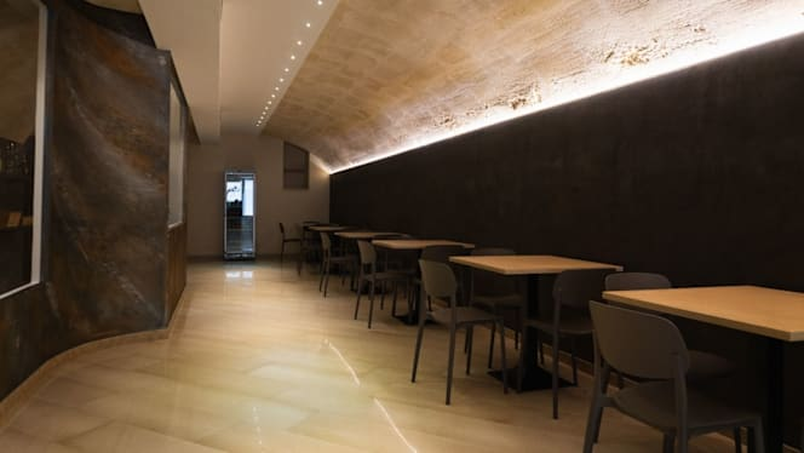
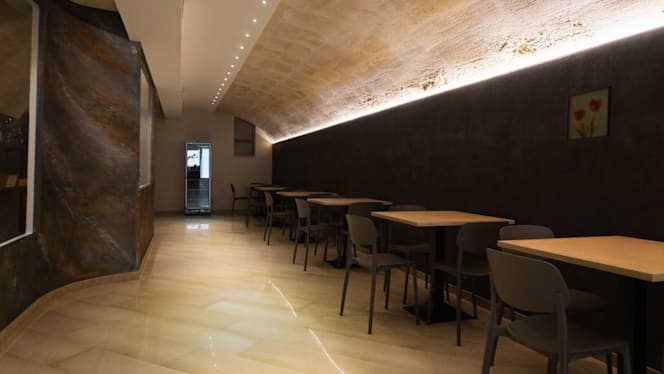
+ wall art [565,85,613,142]
